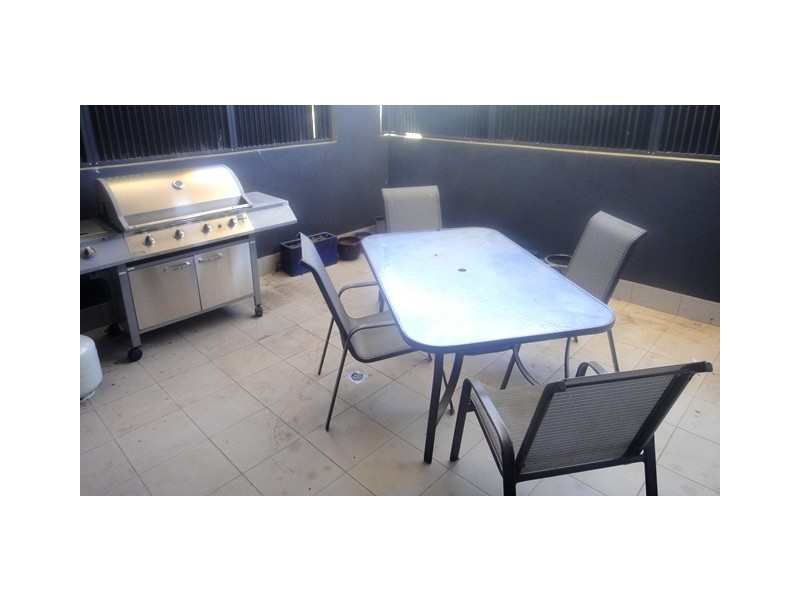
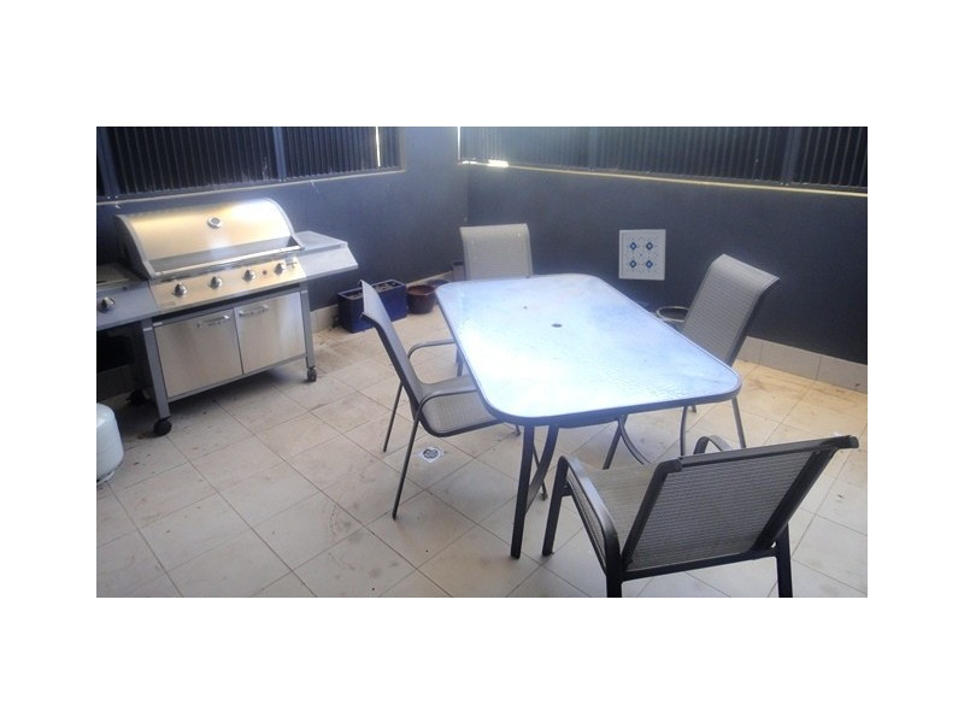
+ wall art [618,228,666,281]
